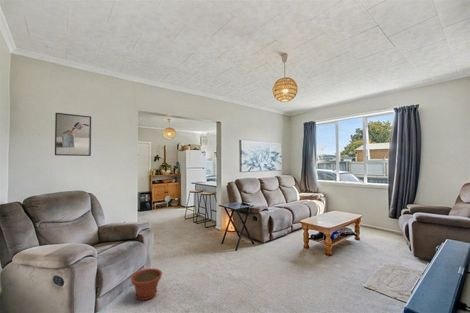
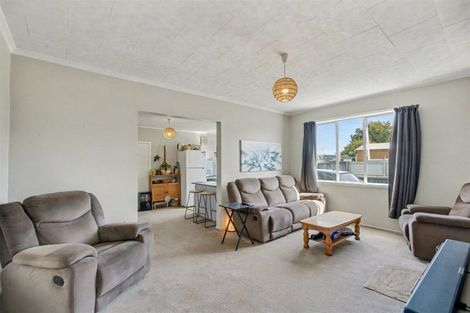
- plant pot [130,267,163,301]
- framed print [54,112,92,157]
